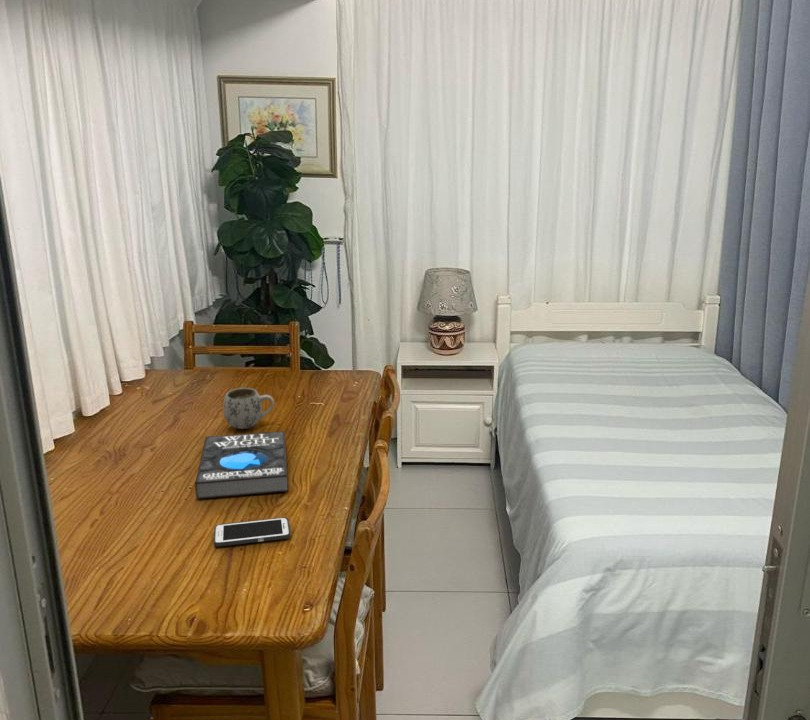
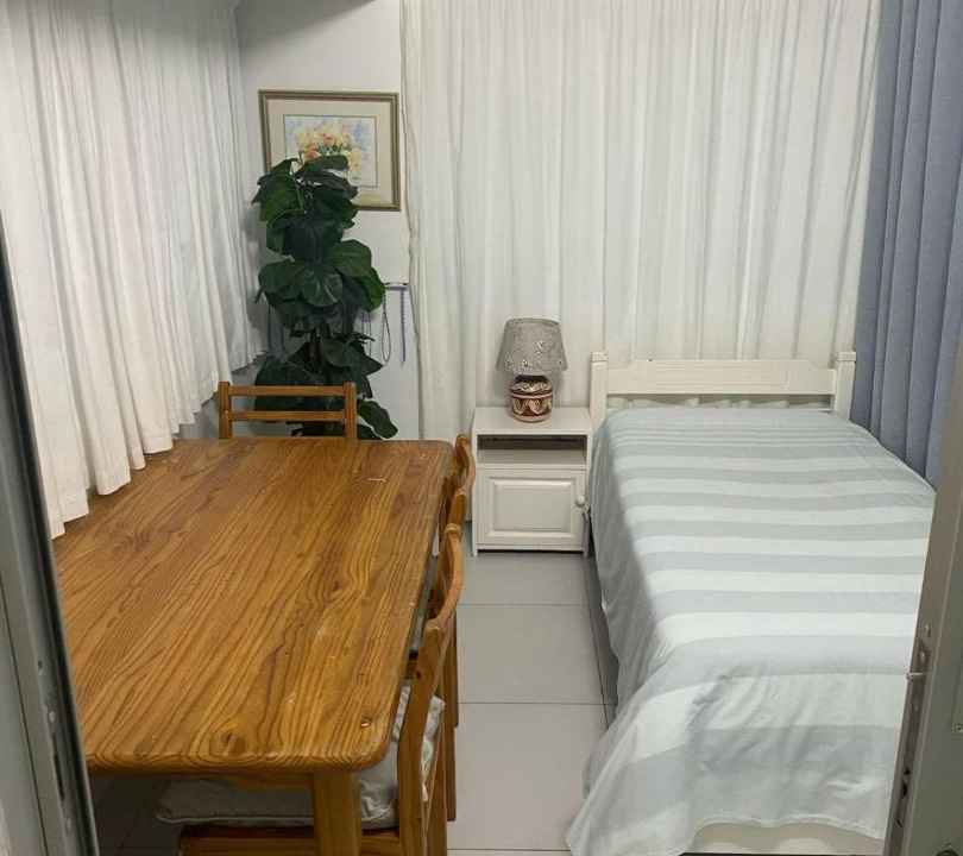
- mug [222,387,275,430]
- book [194,430,289,500]
- cell phone [213,516,292,547]
